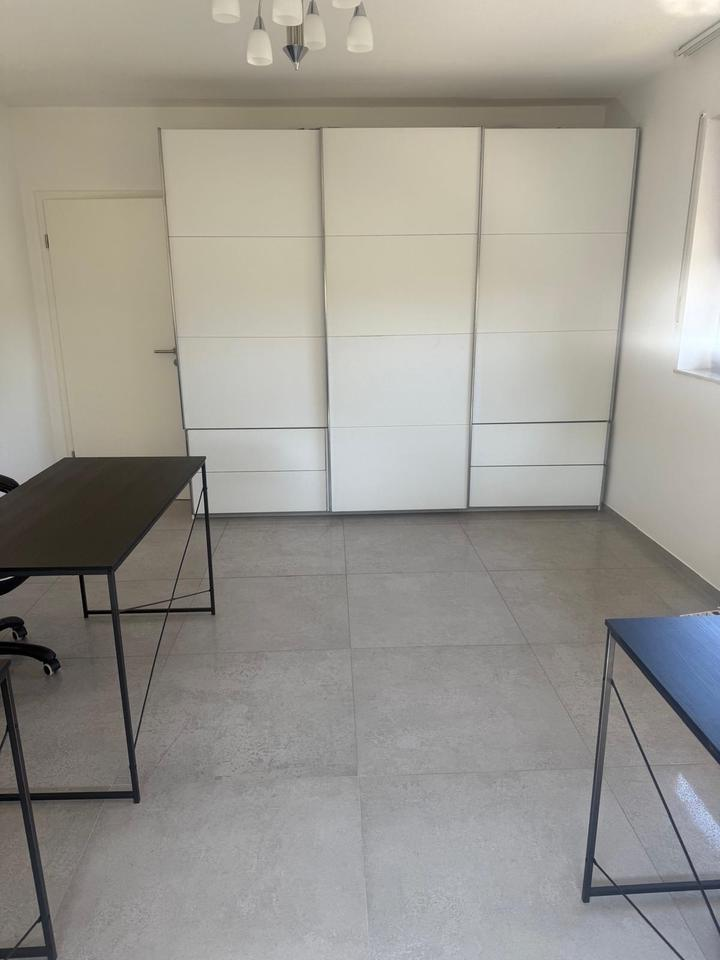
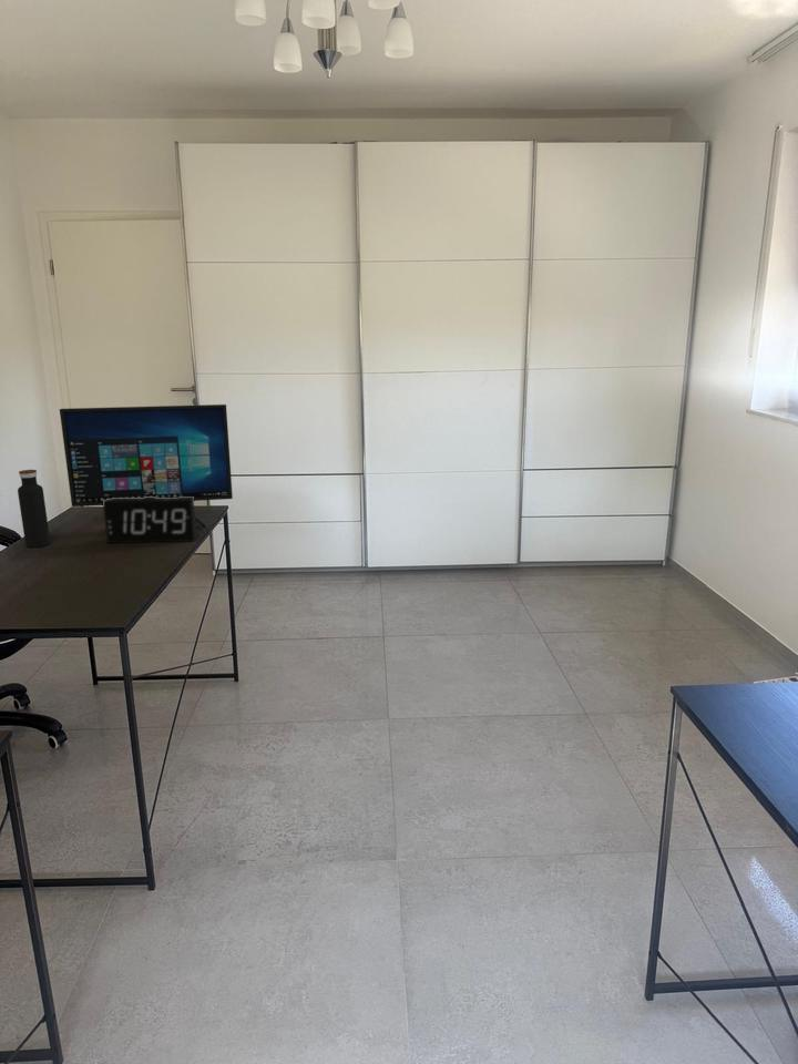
+ computer monitor [59,403,234,533]
+ water bottle [17,469,51,549]
+ alarm clock [102,497,200,544]
